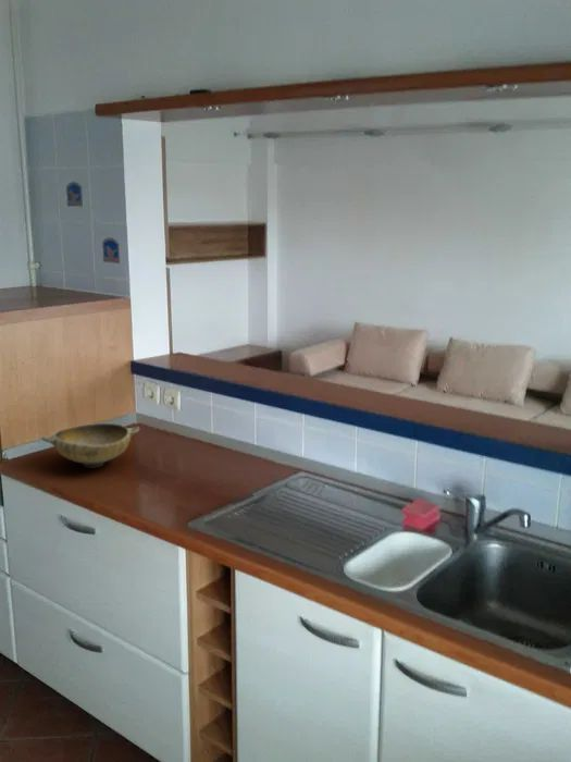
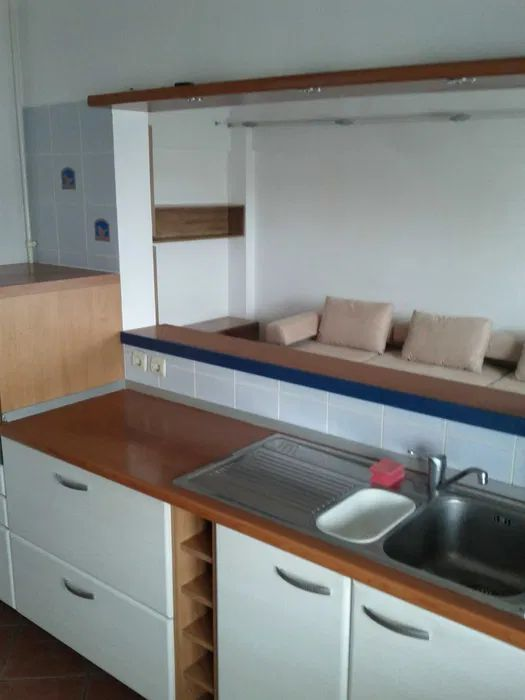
- bowl [41,422,140,468]
